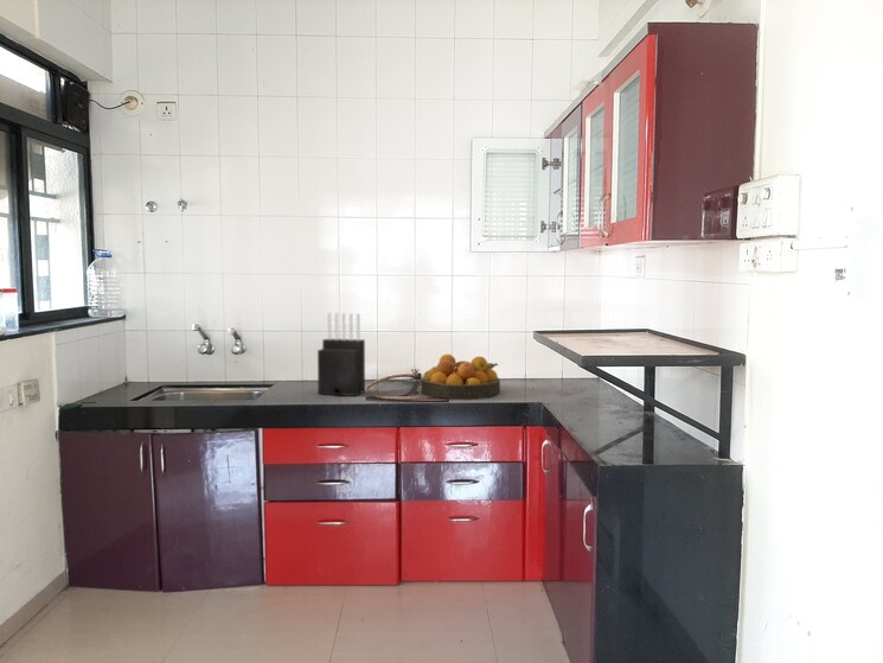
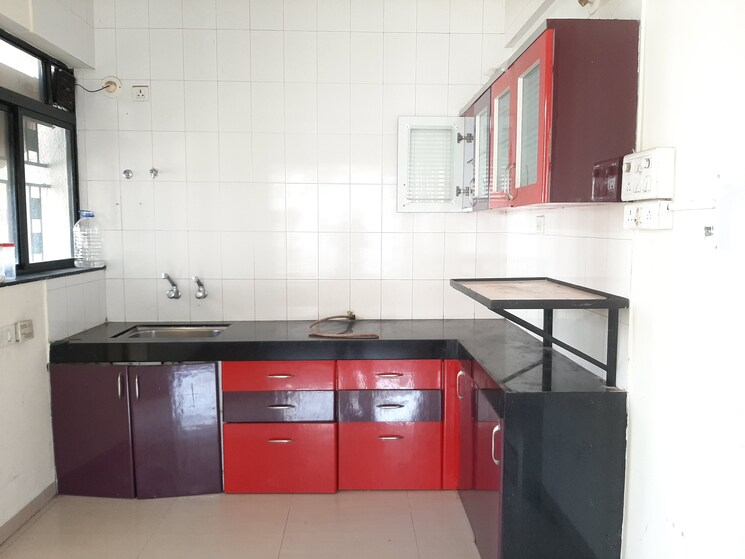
- fruit bowl [421,353,501,400]
- knife block [316,312,366,397]
